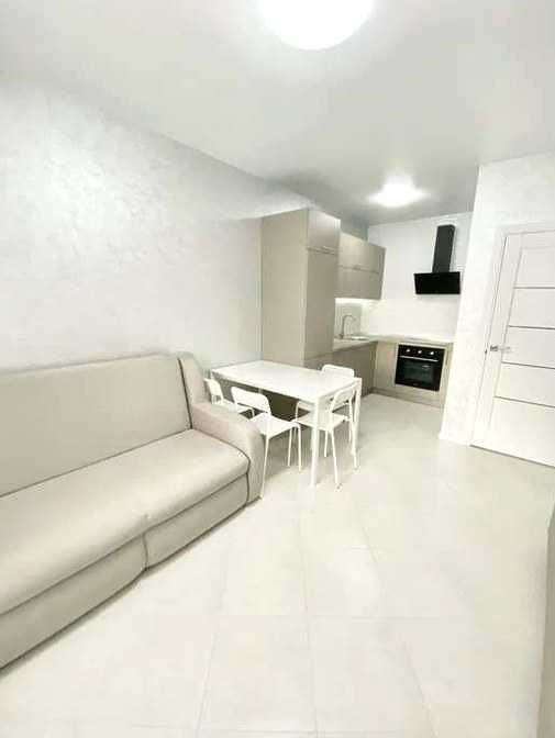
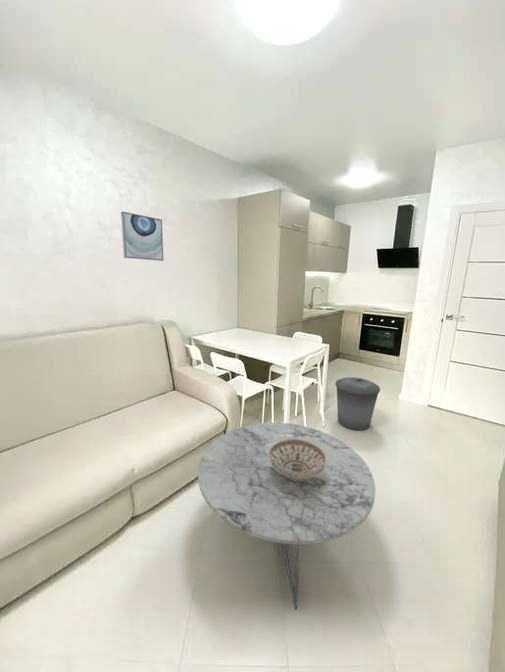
+ coffee table [197,422,376,611]
+ decorative bowl [269,439,326,481]
+ trash can [334,376,381,431]
+ wall art [120,211,164,262]
